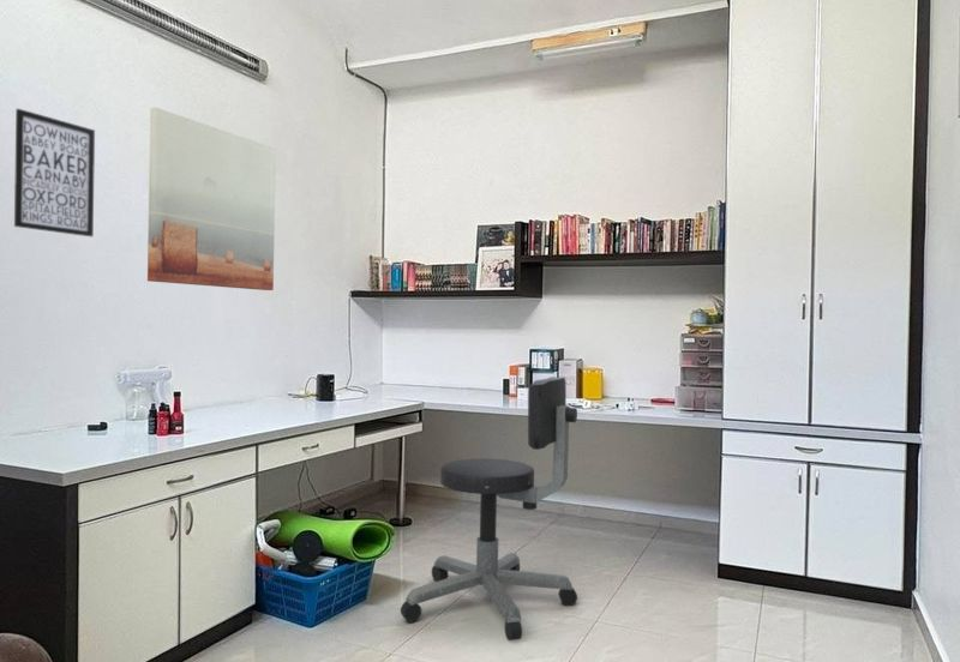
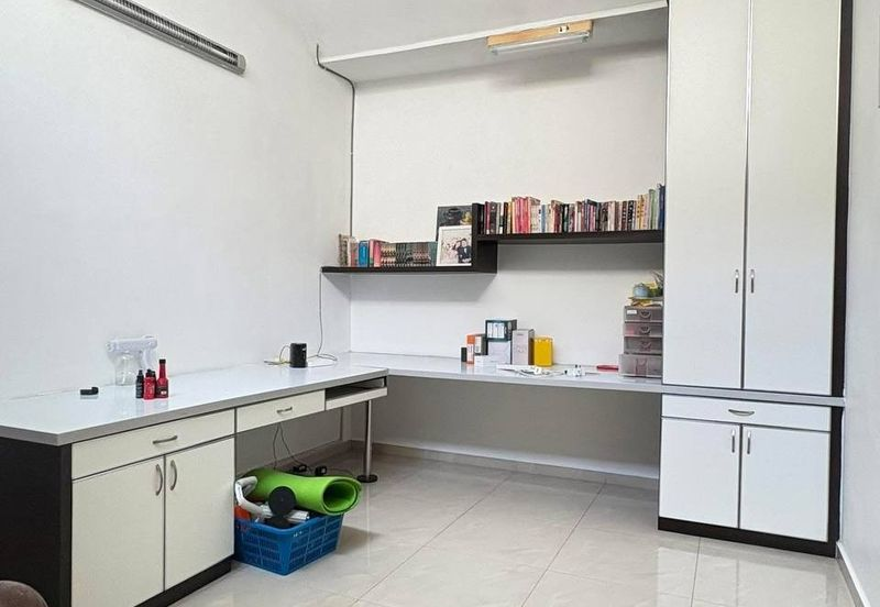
- wall art [146,107,277,291]
- wall art [13,108,96,237]
- office chair [400,375,578,642]
